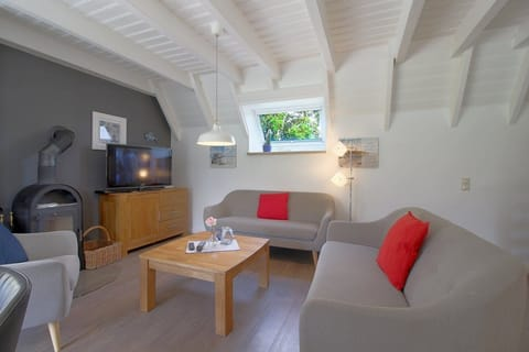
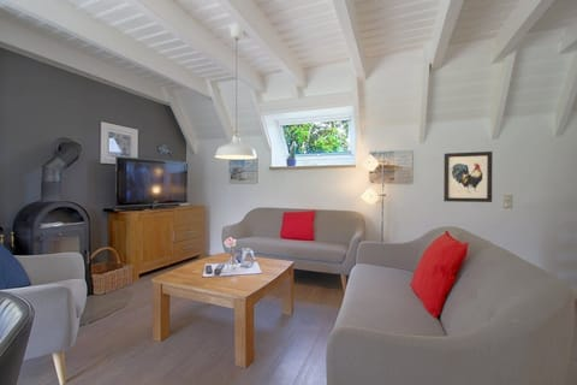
+ wall art [442,150,494,203]
